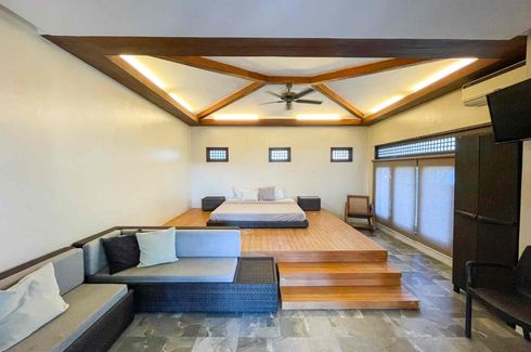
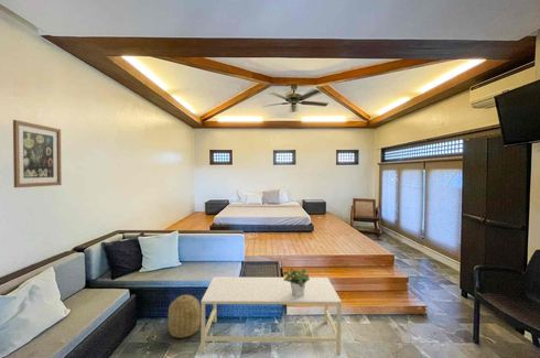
+ wall art [12,119,63,188]
+ coffee table [199,275,343,356]
+ potted plant [281,267,310,297]
+ basket [168,294,202,339]
